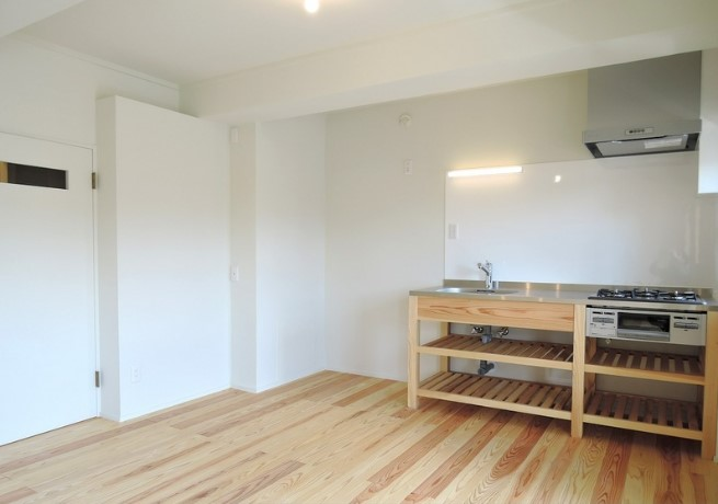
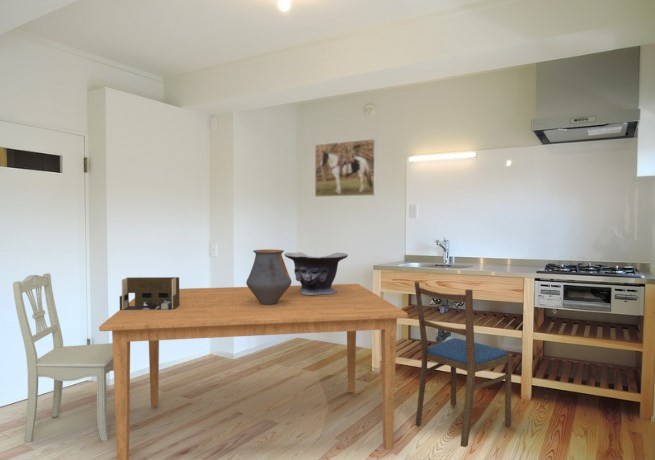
+ vase [245,249,292,305]
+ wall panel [119,276,180,310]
+ dining table [98,283,409,460]
+ dining chair [413,281,512,448]
+ dining chair [12,272,114,444]
+ decorative bowl [283,251,349,295]
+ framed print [314,138,377,198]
